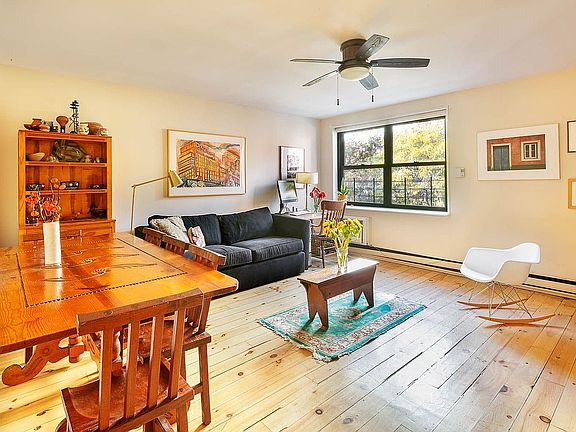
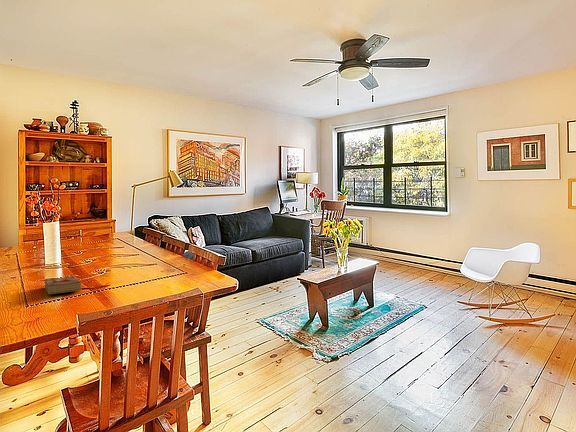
+ book [43,275,83,295]
